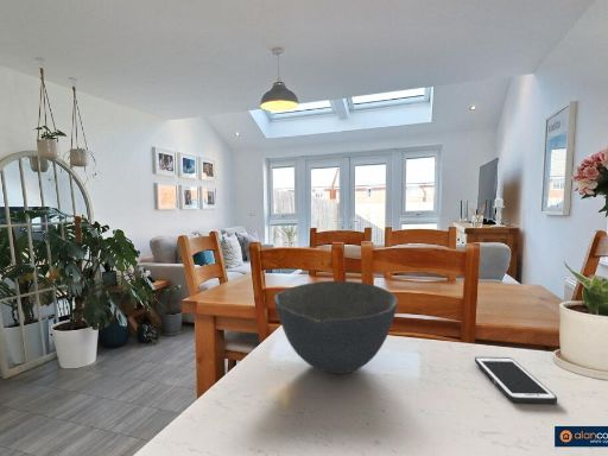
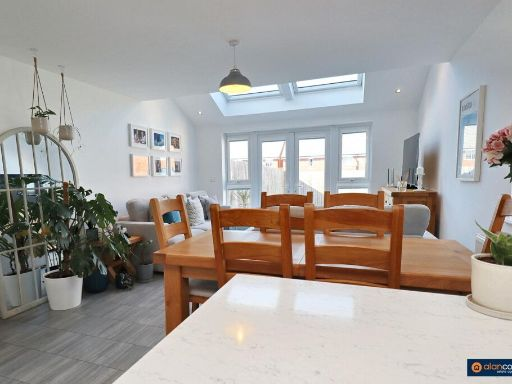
- bowl [273,280,399,375]
- cell phone [474,356,558,405]
